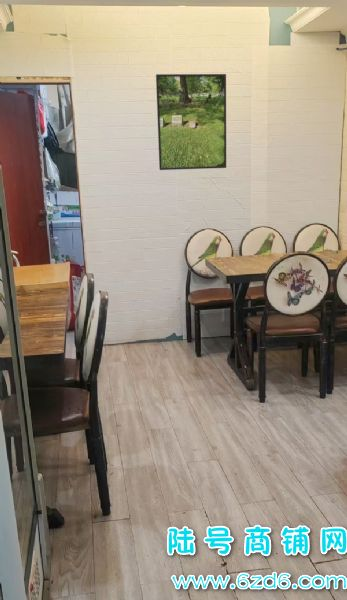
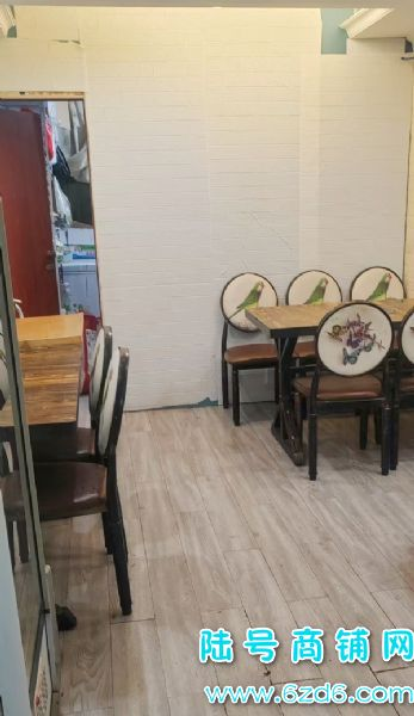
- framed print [155,73,227,171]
